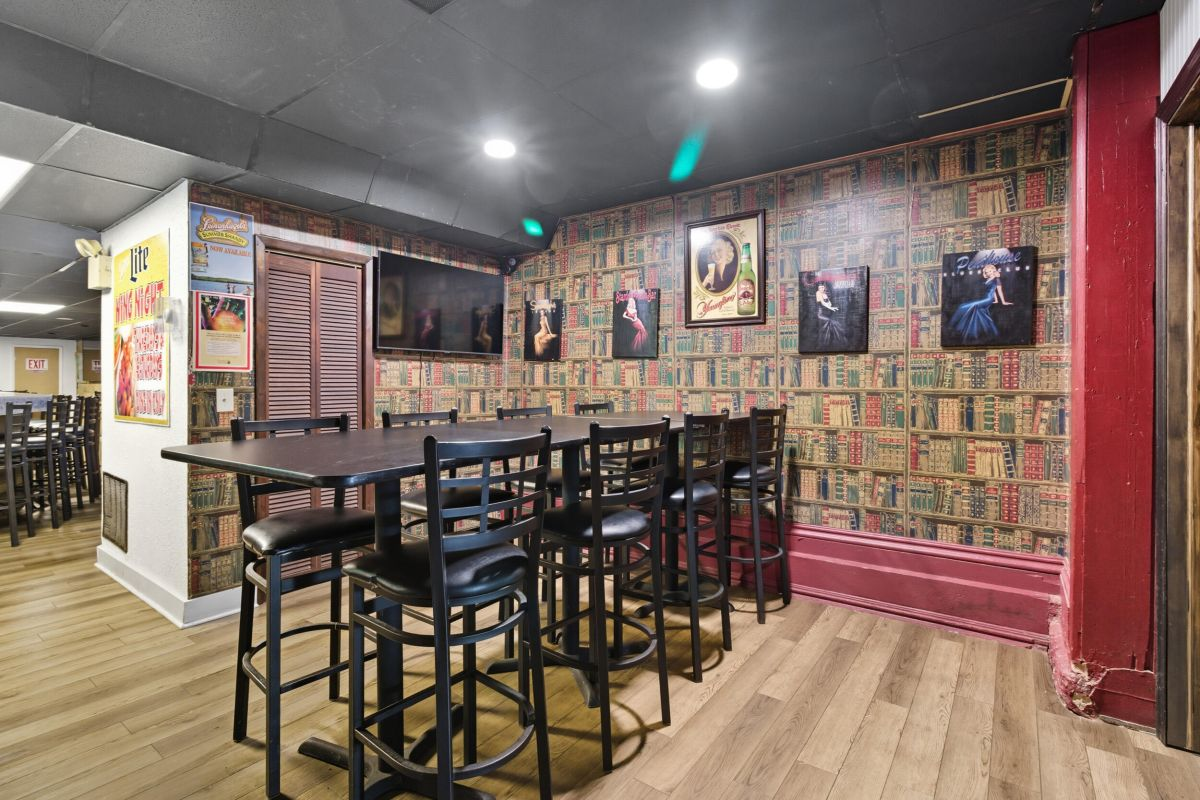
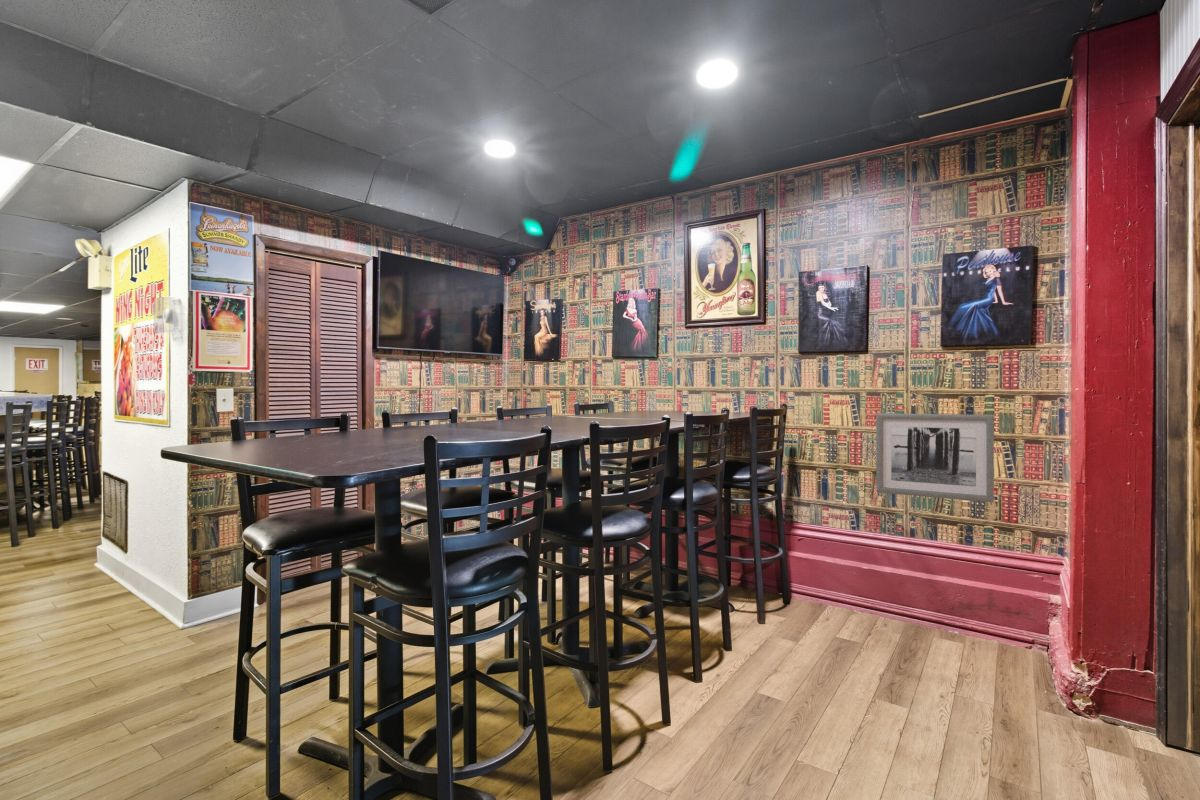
+ wall art [875,412,995,503]
